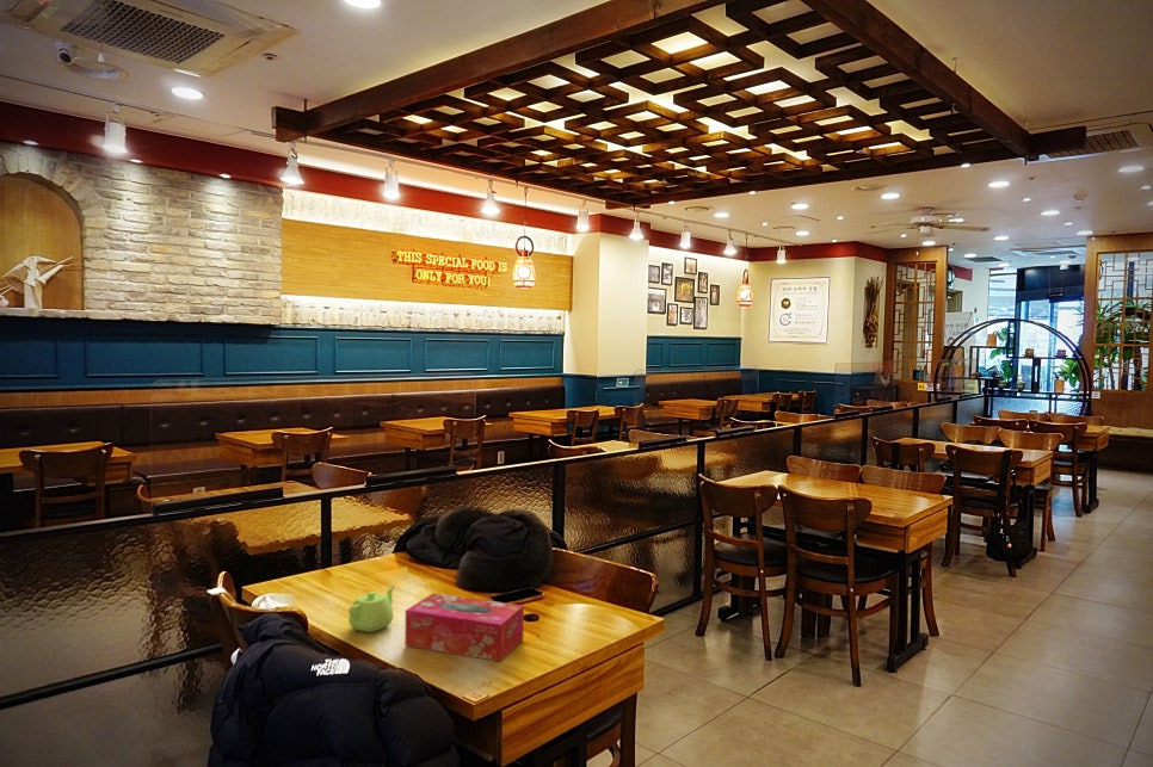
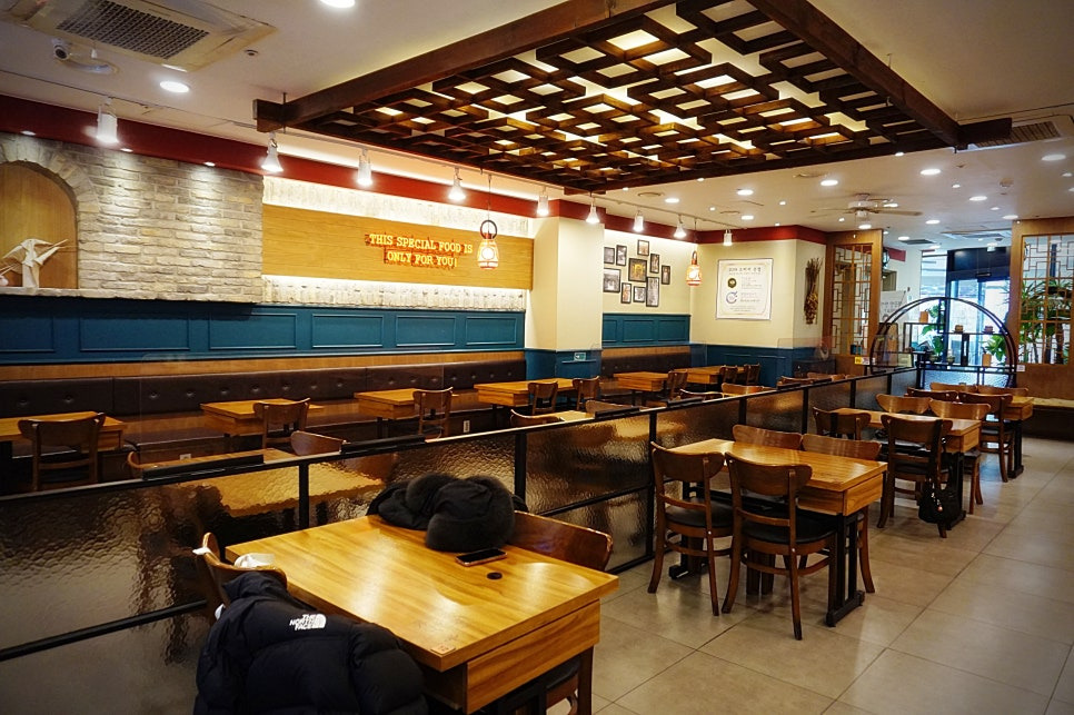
- teapot [347,584,396,633]
- tissue box [403,593,525,662]
